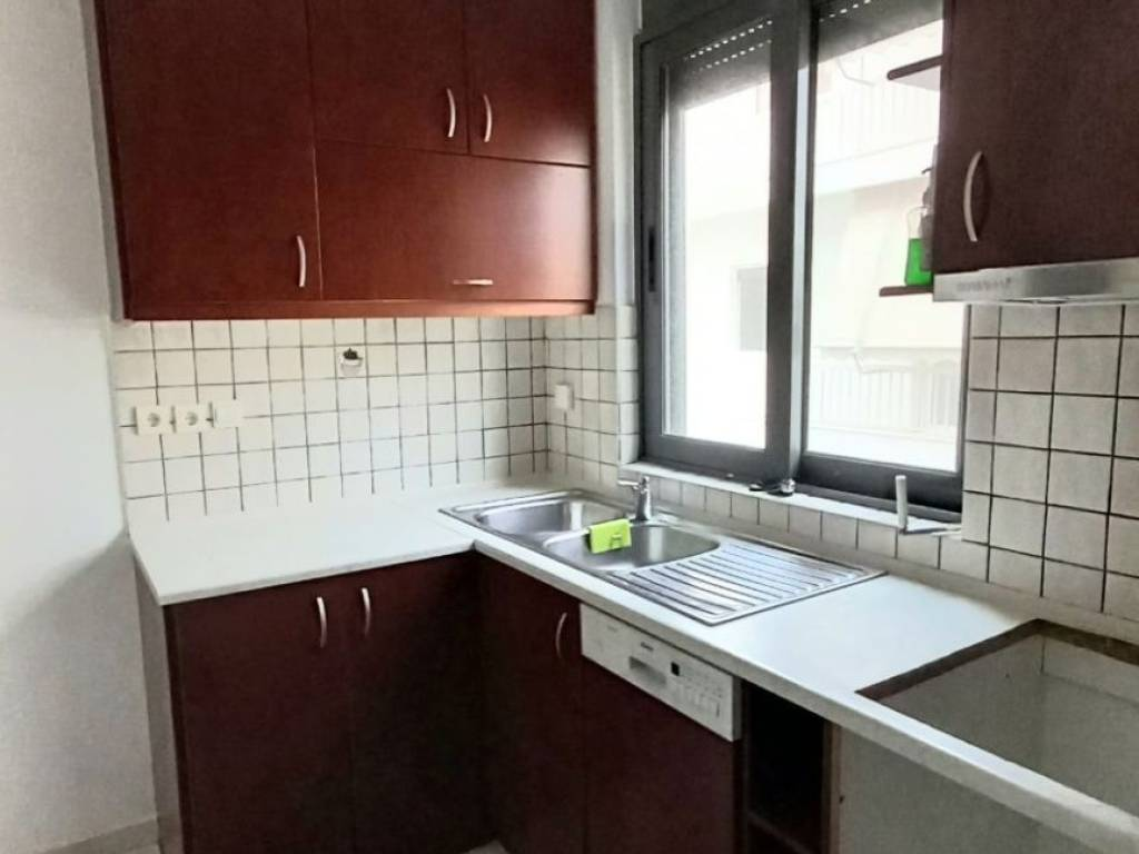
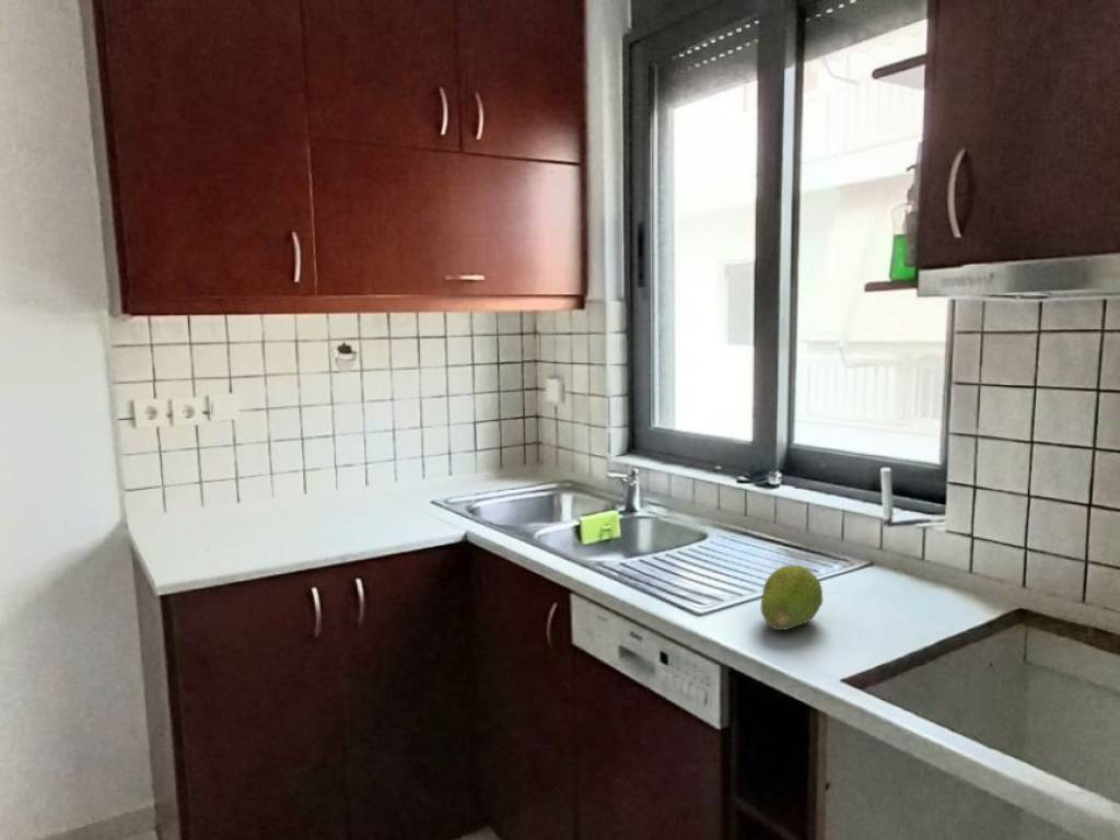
+ fruit [760,564,824,631]
